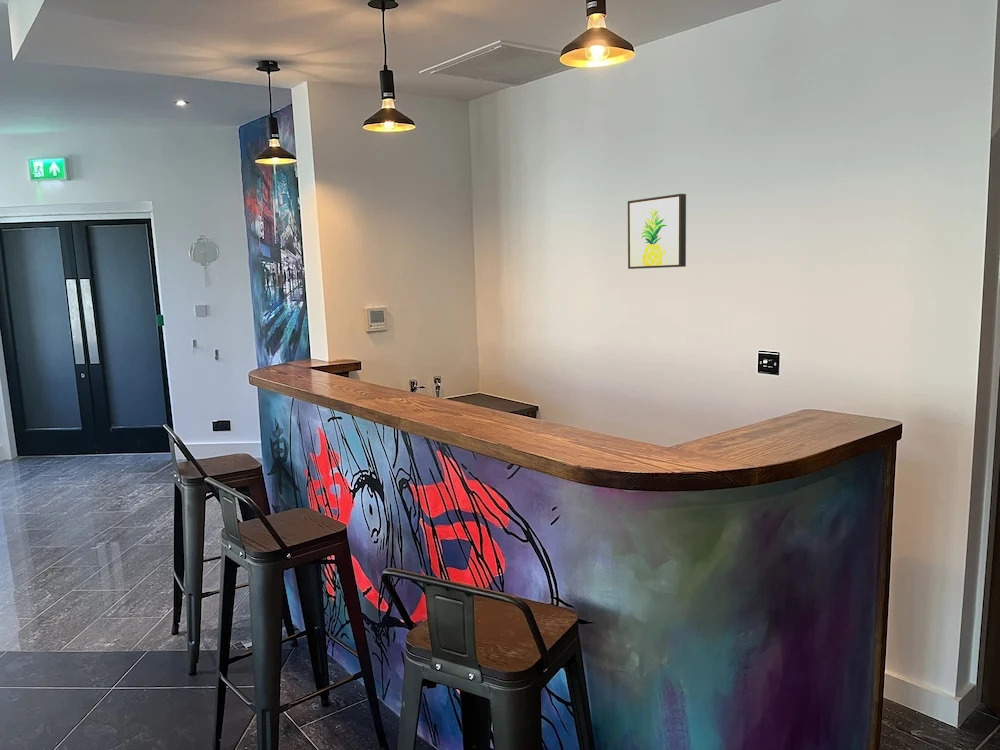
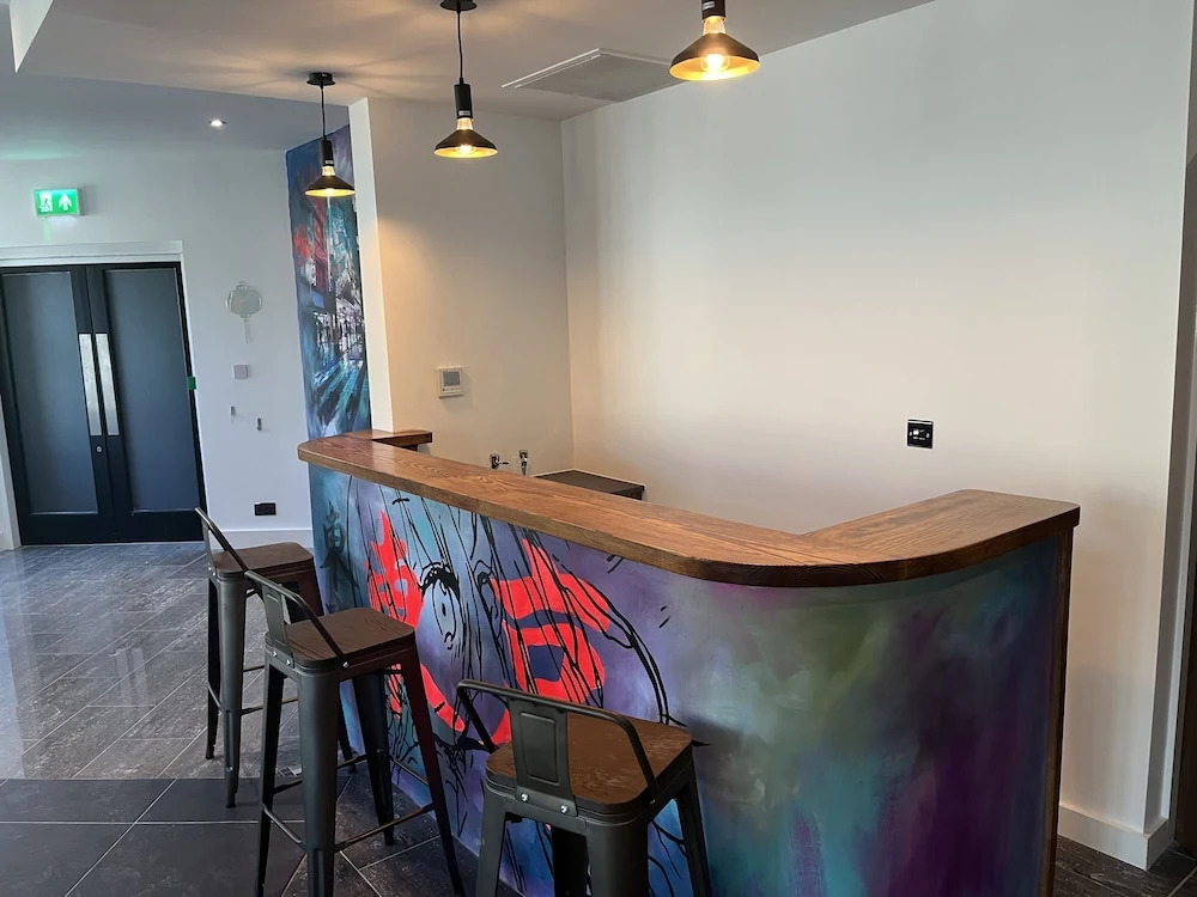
- wall art [627,193,687,270]
